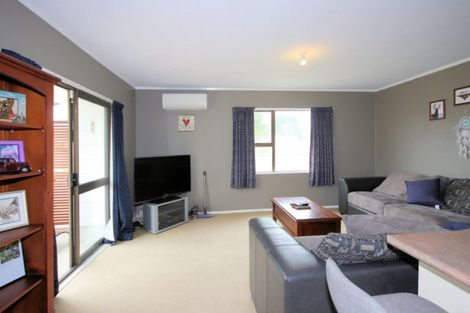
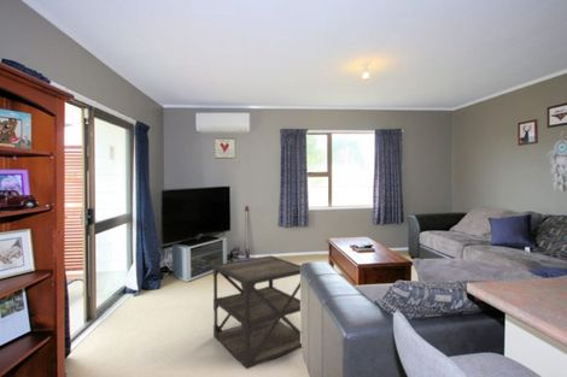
+ side table [212,254,303,370]
